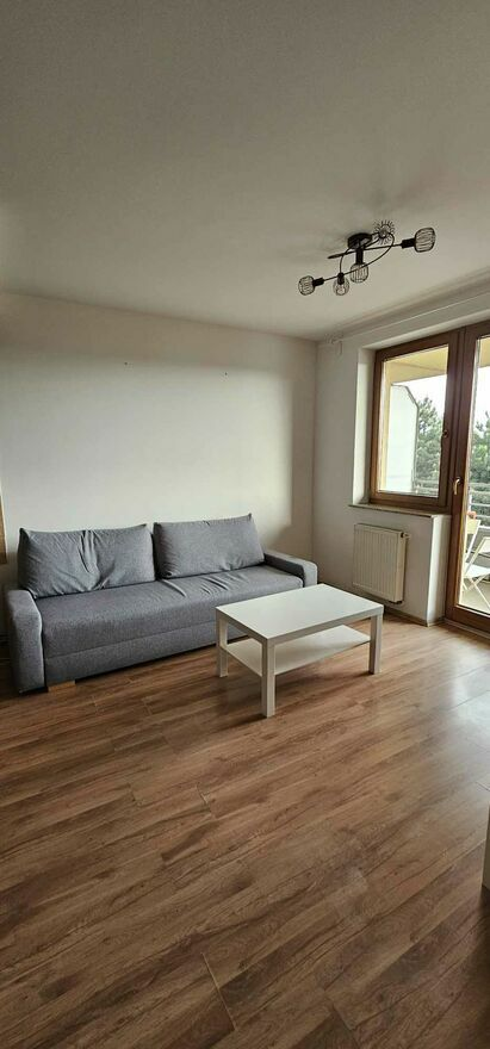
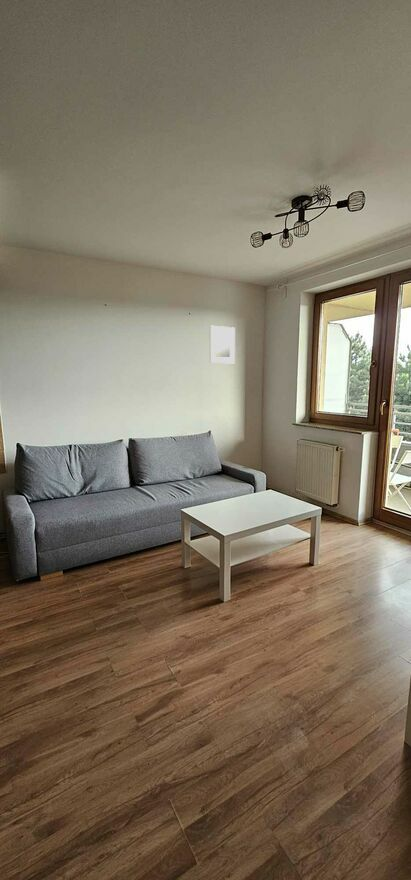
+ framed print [209,325,236,364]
